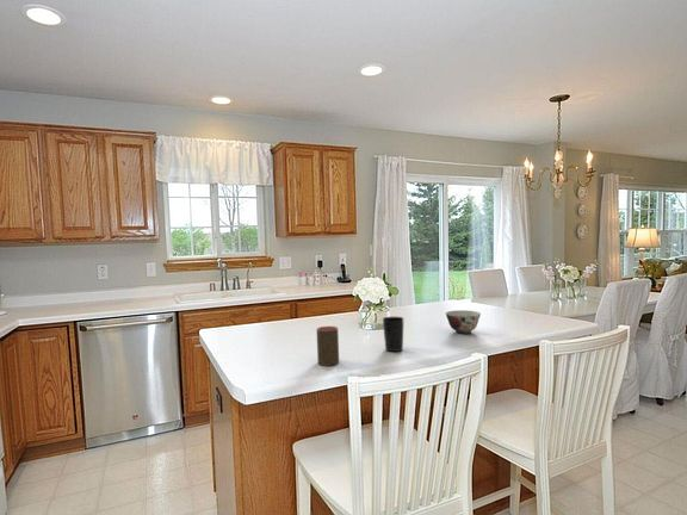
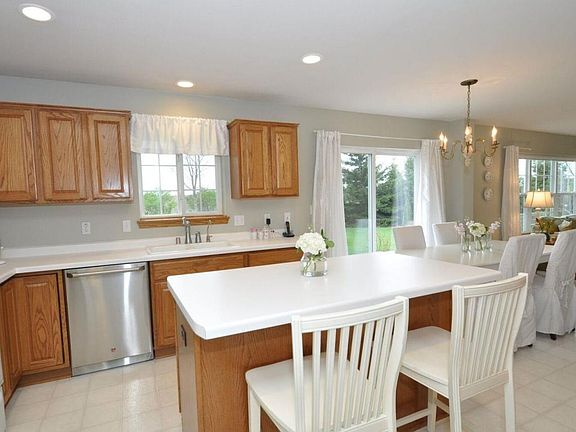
- cup [382,316,406,353]
- soup bowl [445,310,482,335]
- cup [315,325,340,367]
